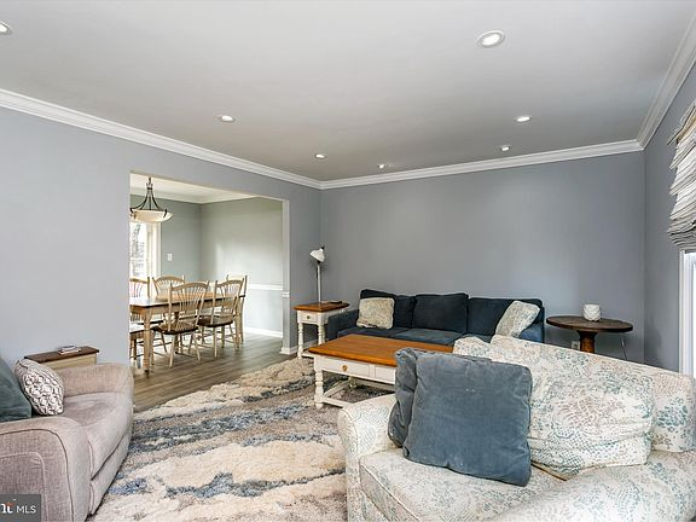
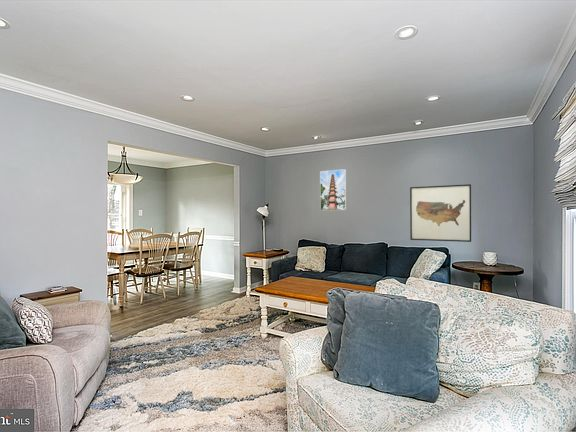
+ wall art [409,183,472,243]
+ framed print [319,168,347,211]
